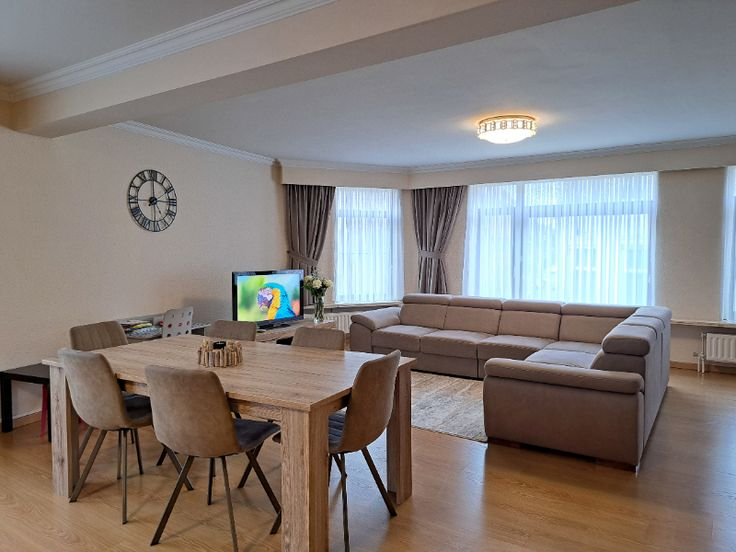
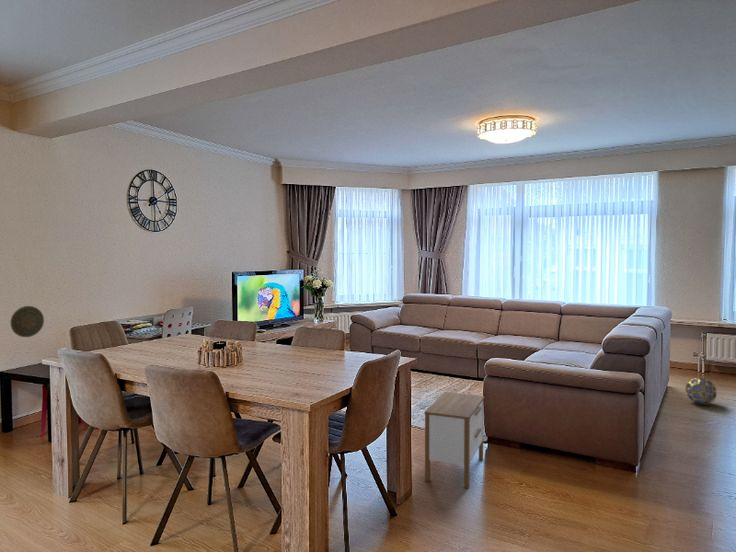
+ ball [684,377,718,406]
+ decorative plate [10,305,45,338]
+ nightstand [423,391,485,489]
